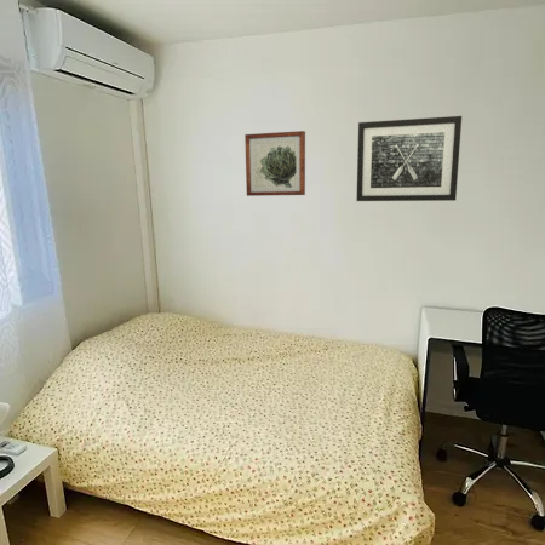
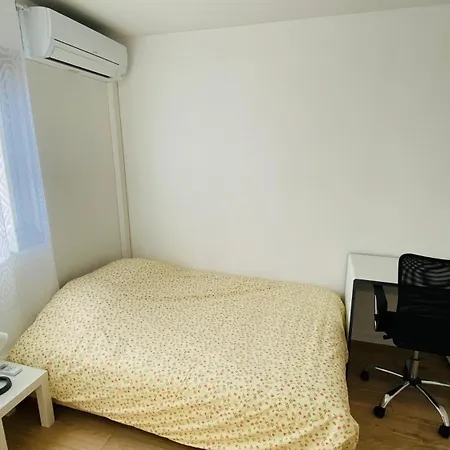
- wall art [243,130,306,197]
- wall art [355,115,463,202]
